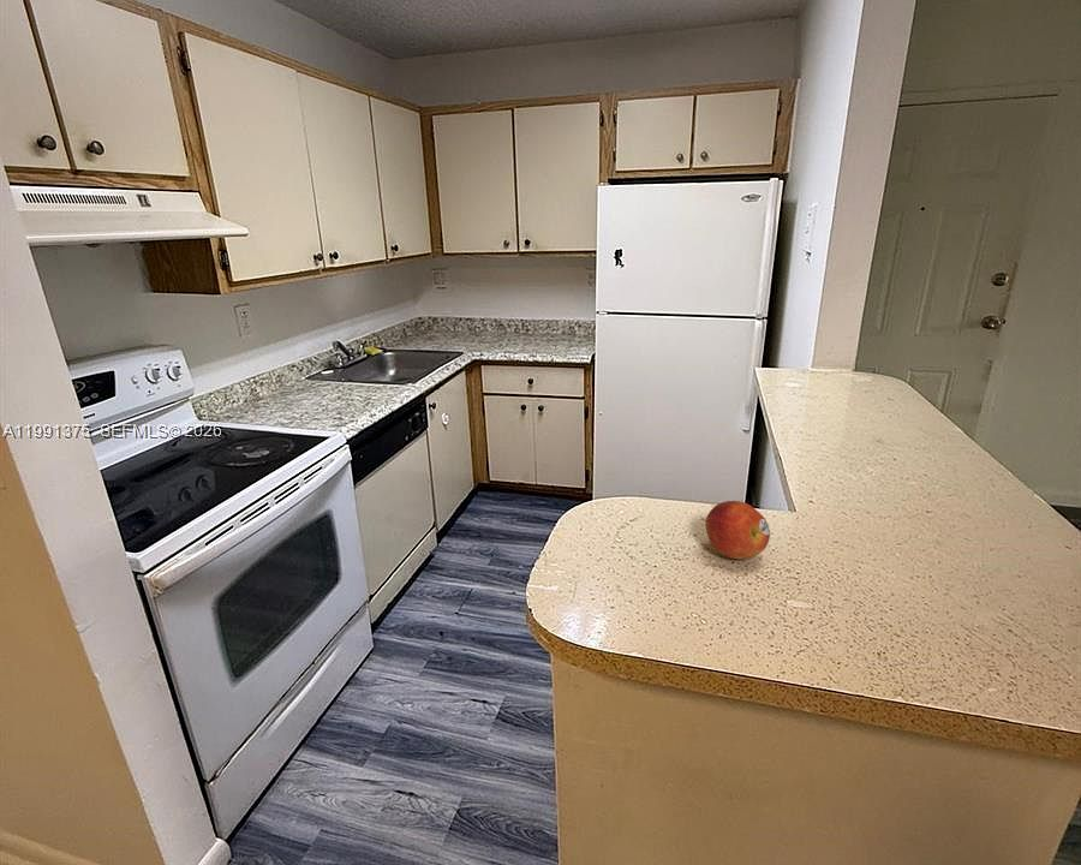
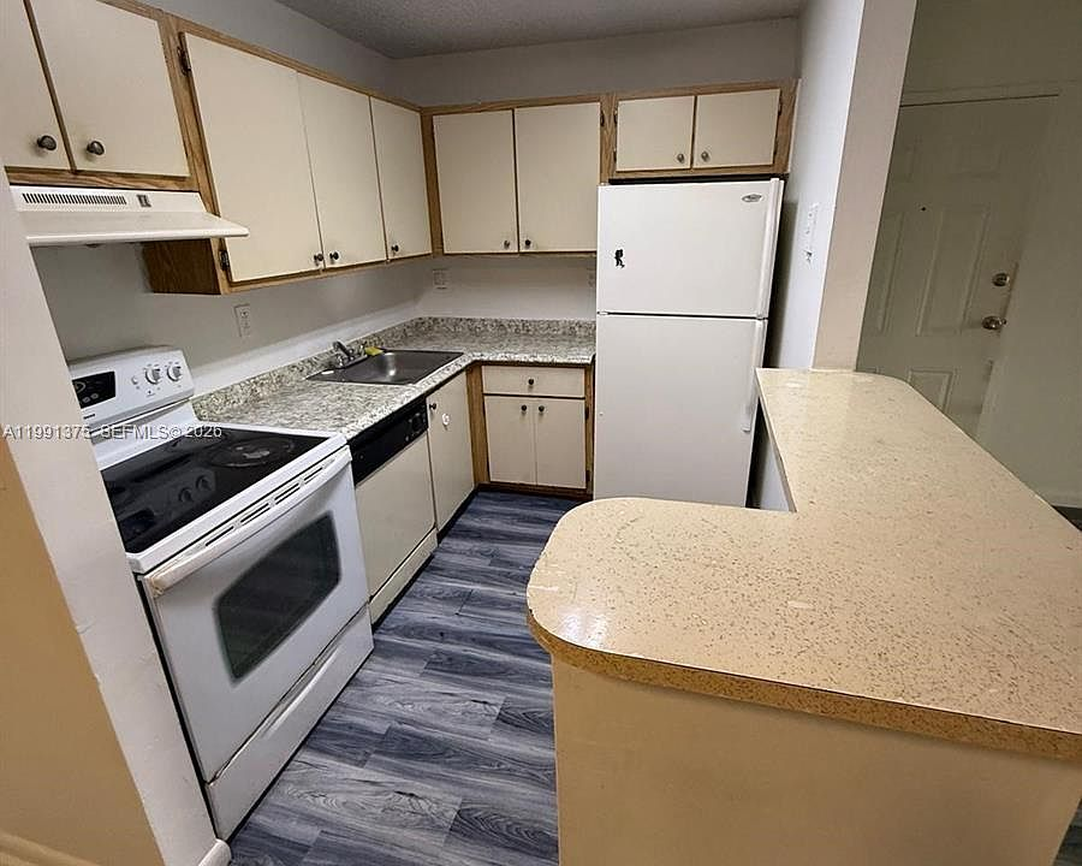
- fruit [704,500,771,561]
